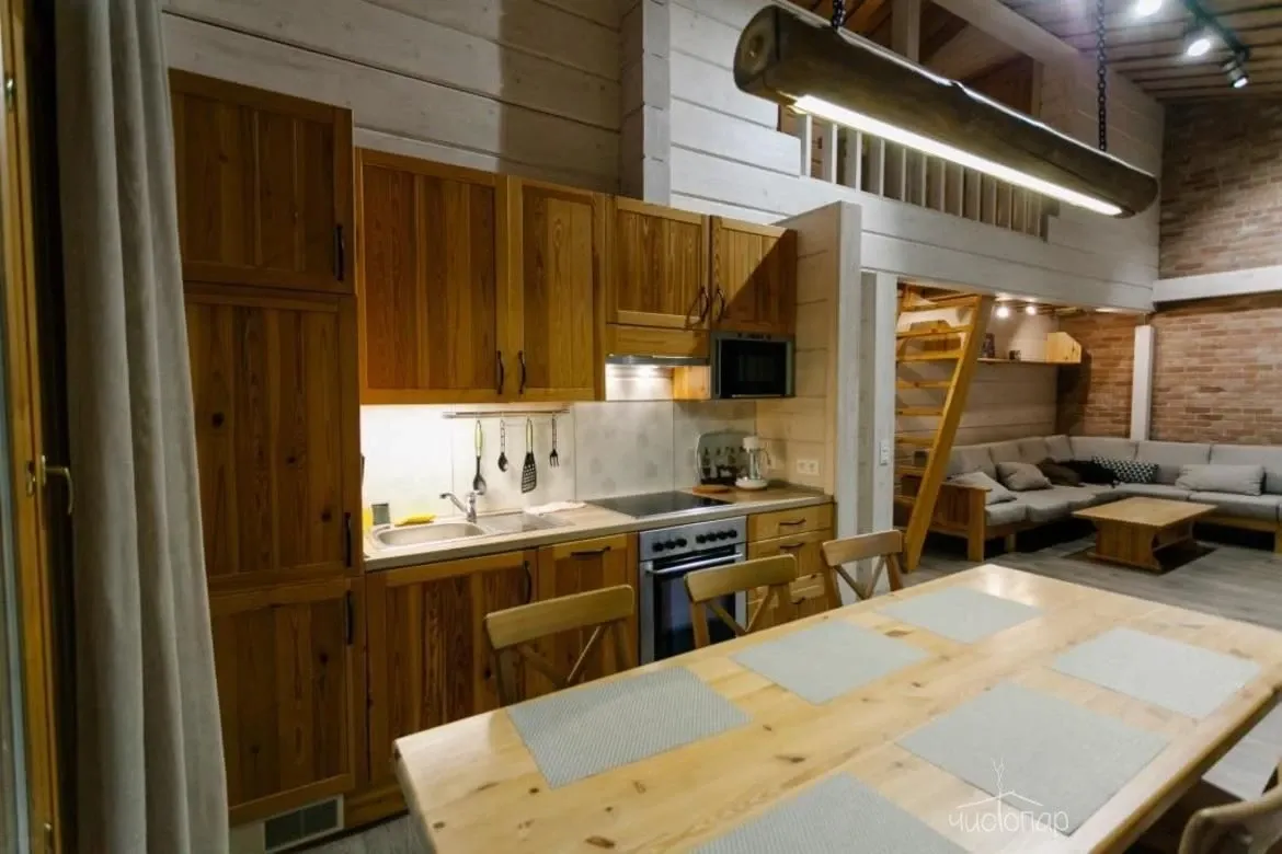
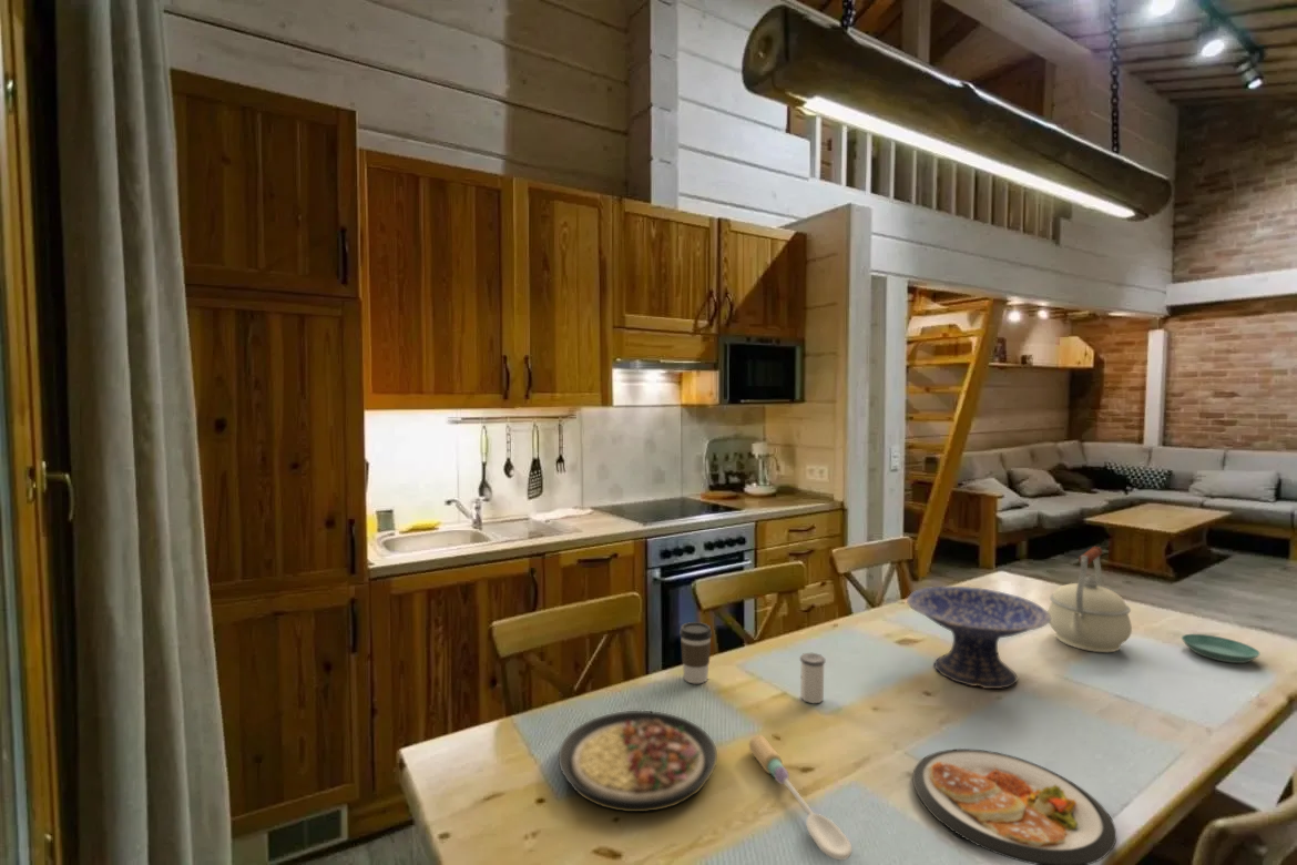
+ decorative bowl [906,586,1051,690]
+ plate [558,710,718,813]
+ coffee cup [678,621,713,684]
+ salt shaker [799,652,826,704]
+ dish [911,747,1117,865]
+ spoon [748,734,854,862]
+ saucer [1181,633,1262,664]
+ kettle [1048,546,1133,653]
